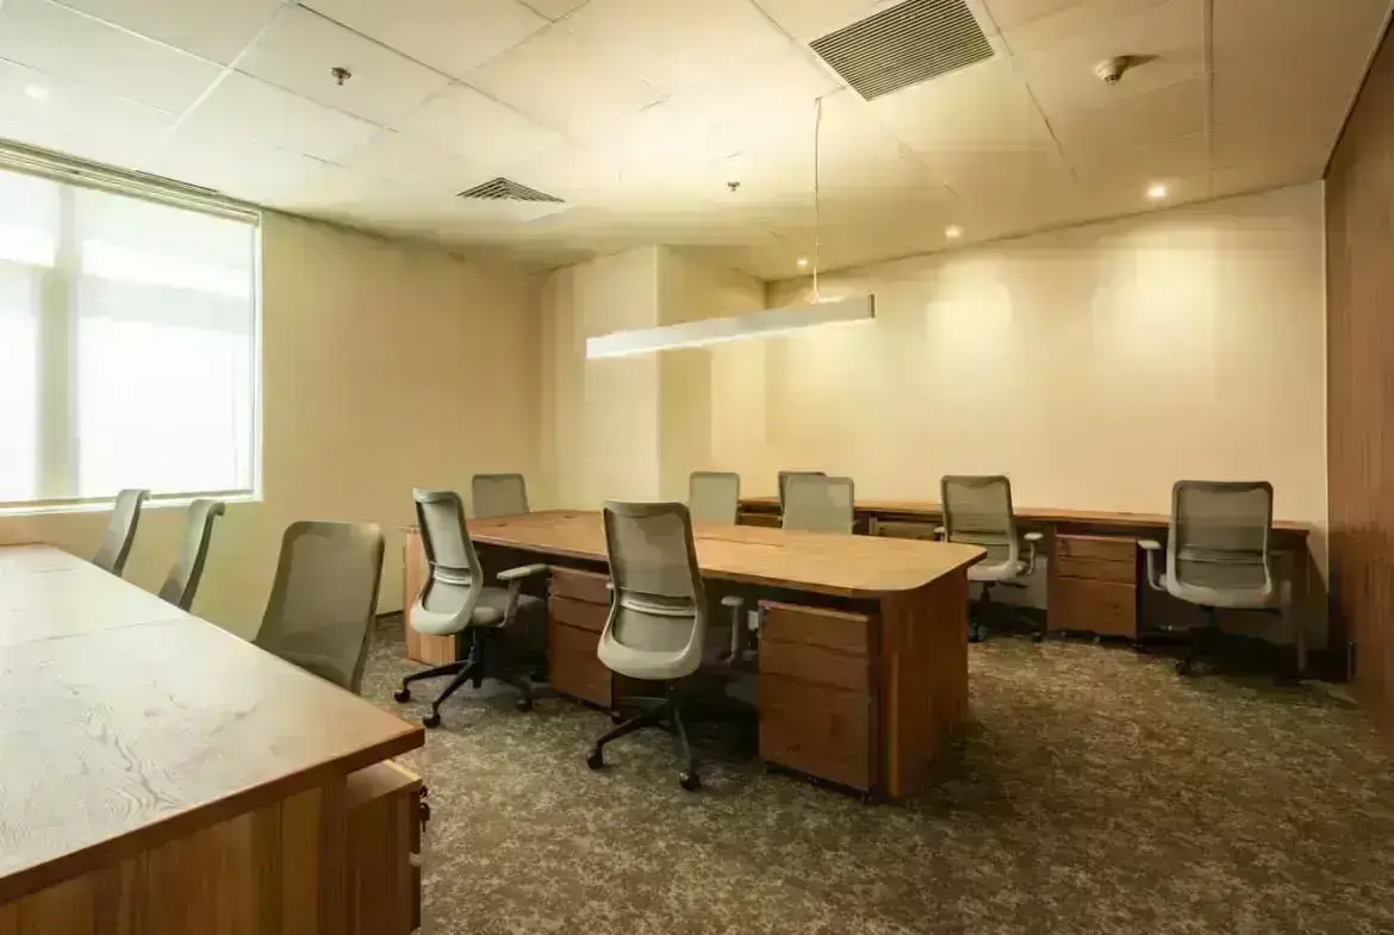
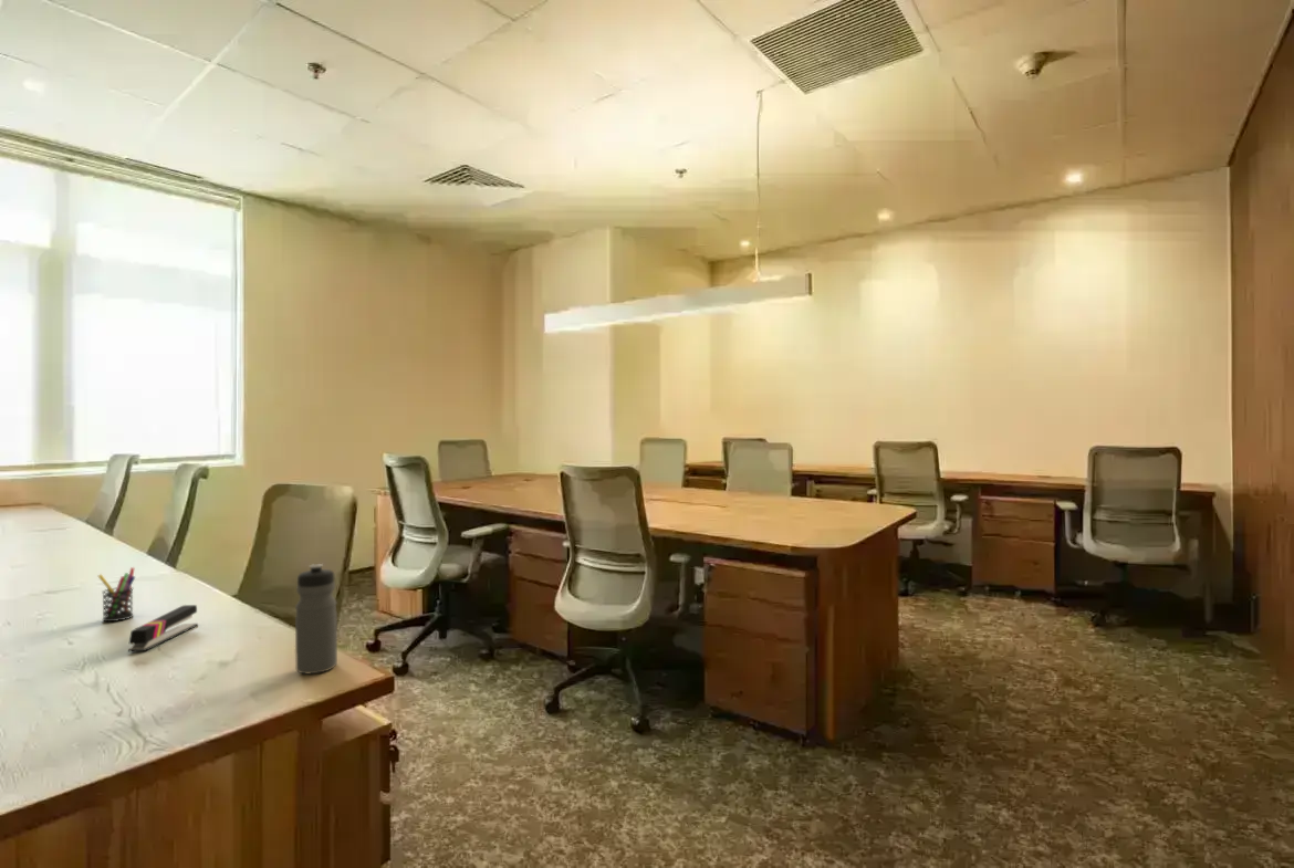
+ pen holder [97,566,136,623]
+ water bottle [294,563,338,674]
+ stapler [127,604,199,652]
